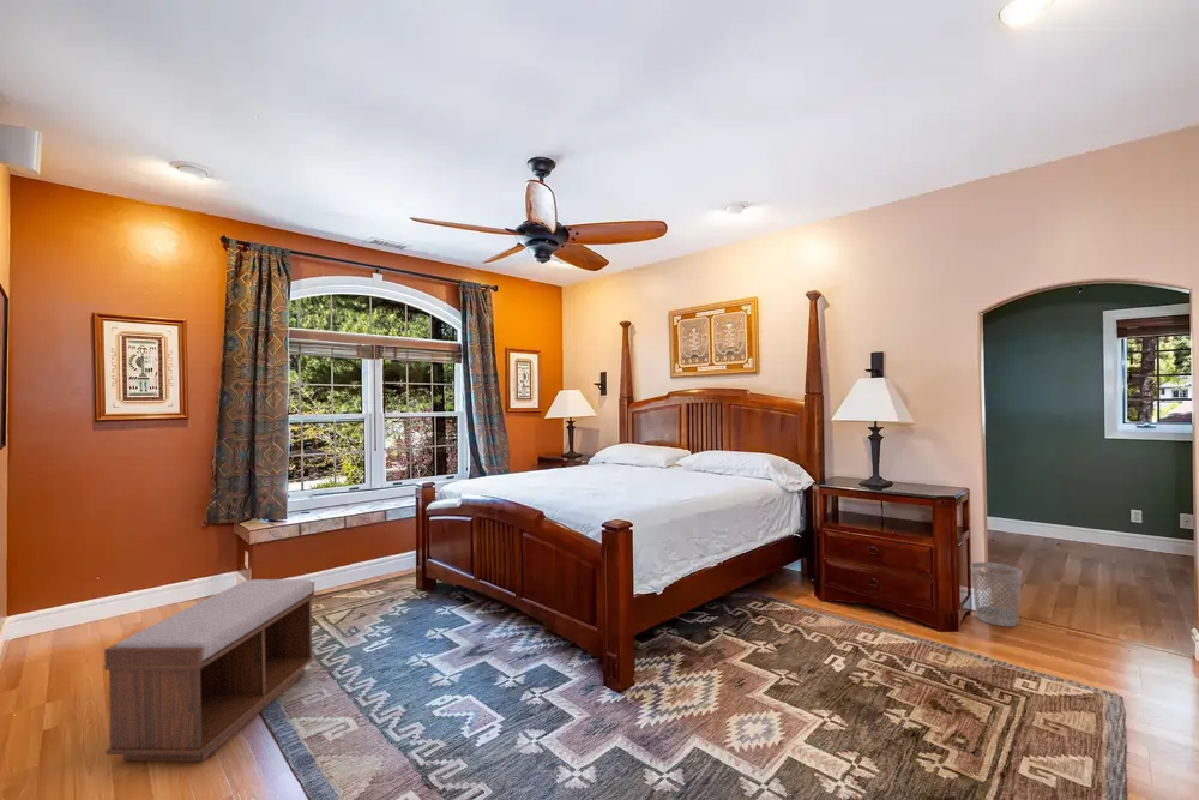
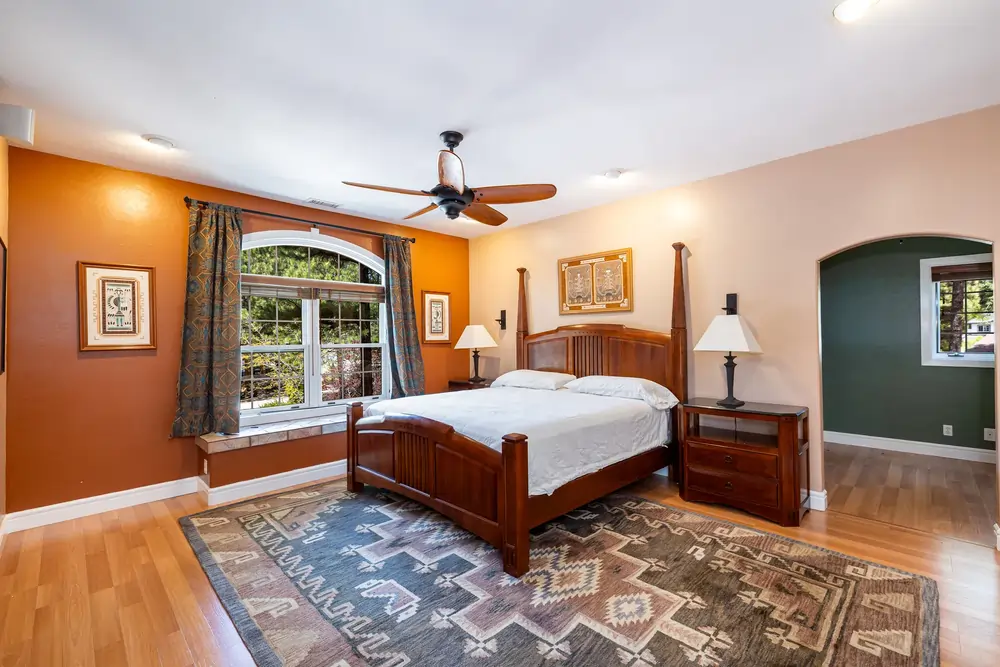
- wastebasket [970,561,1023,627]
- bench [103,578,317,763]
